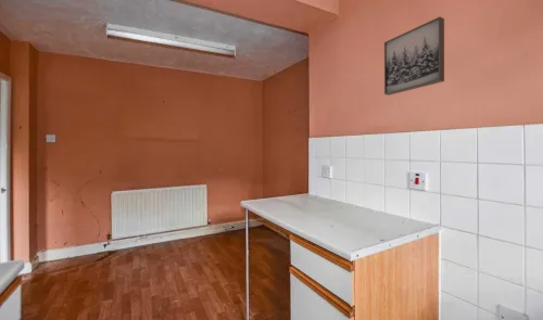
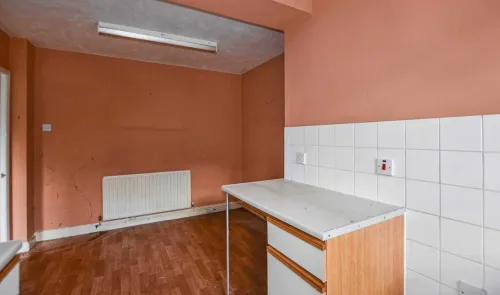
- wall art [383,16,445,97]
